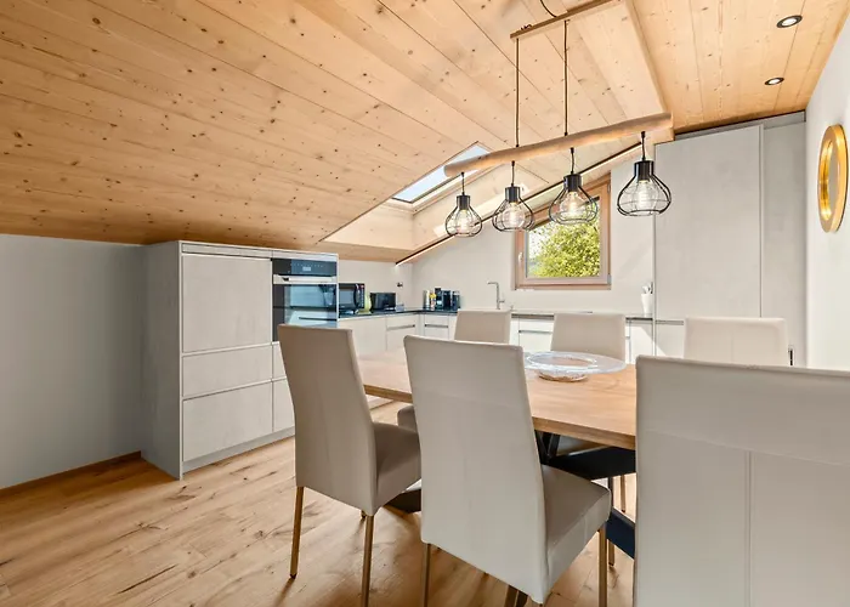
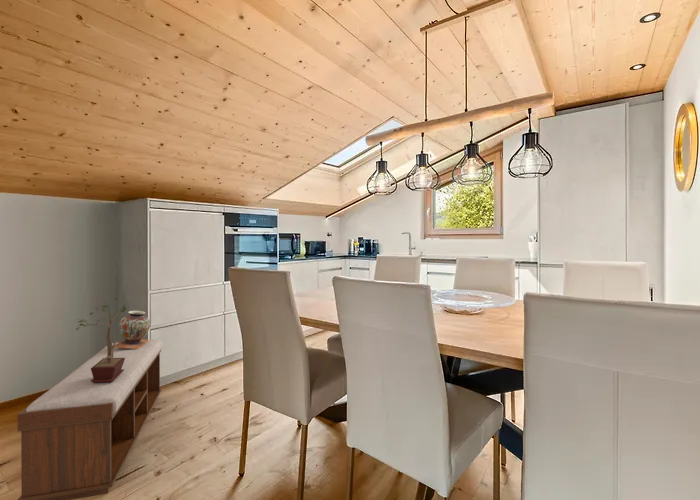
+ decorative vase [115,310,151,349]
+ bench [17,338,163,500]
+ potted plant [75,294,127,383]
